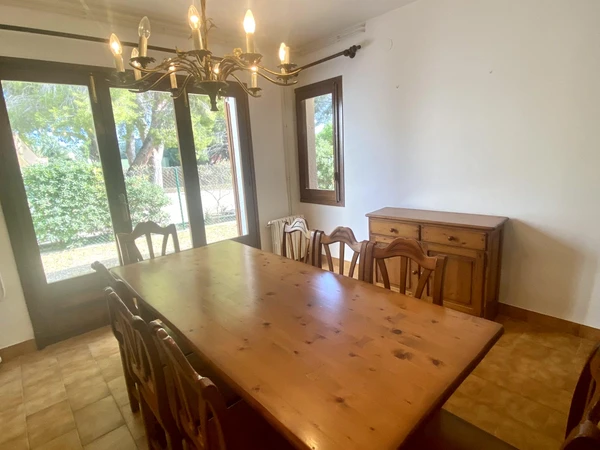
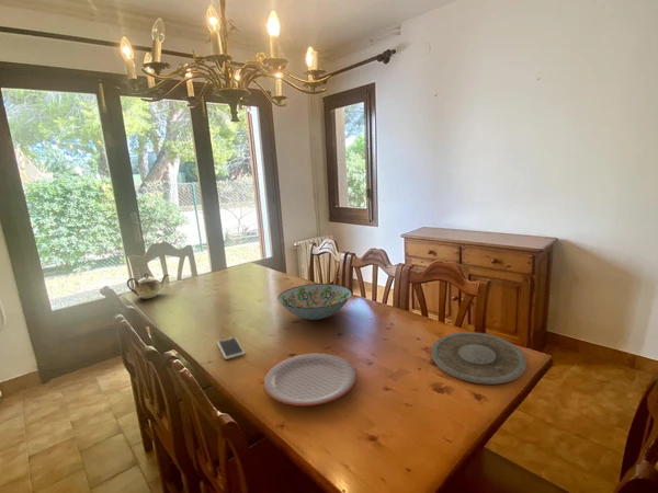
+ plate [263,352,358,406]
+ teapot [126,272,171,300]
+ smartphone [216,336,246,360]
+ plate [431,331,527,385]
+ decorative bowl [276,283,352,321]
